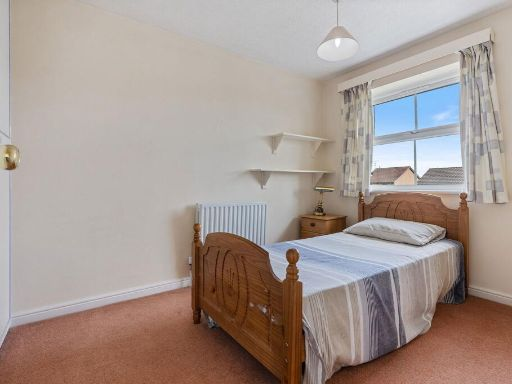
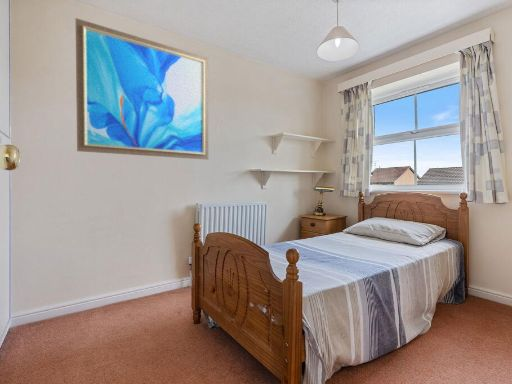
+ wall art [75,17,209,161]
